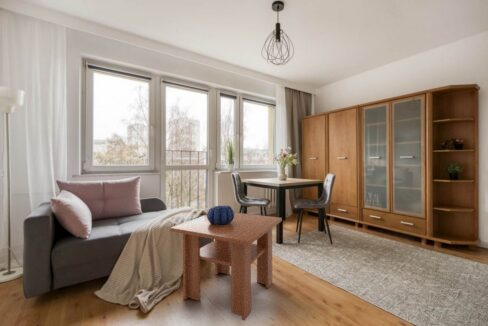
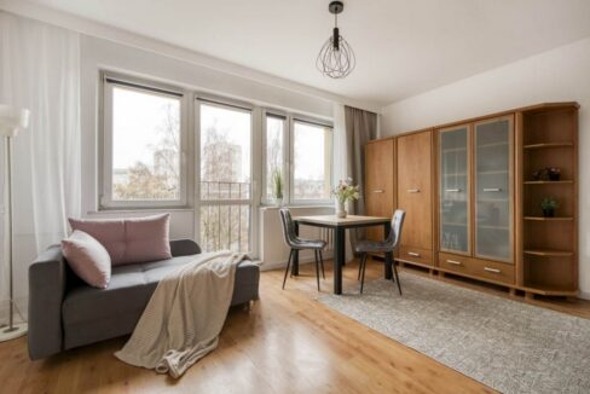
- coffee table [169,212,283,322]
- decorative bowl [206,204,235,225]
